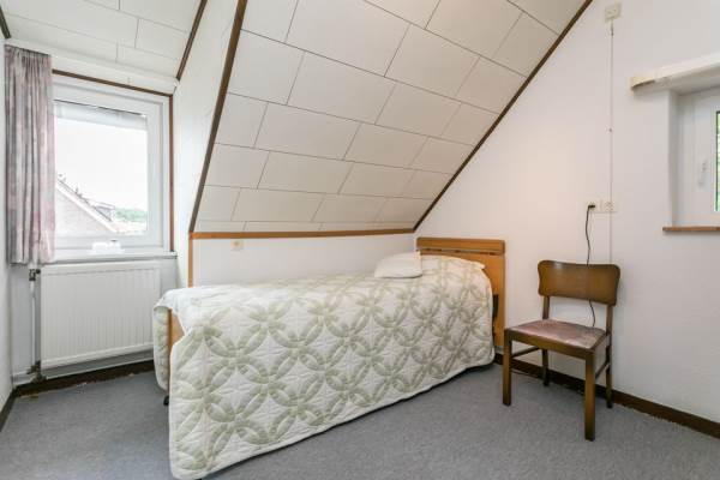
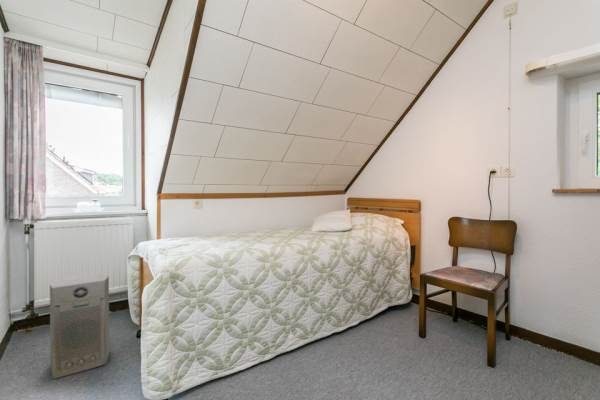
+ fan [49,272,110,380]
